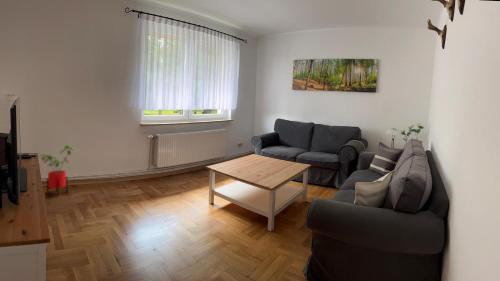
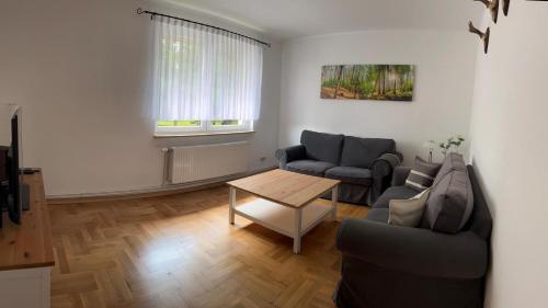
- house plant [38,143,77,197]
